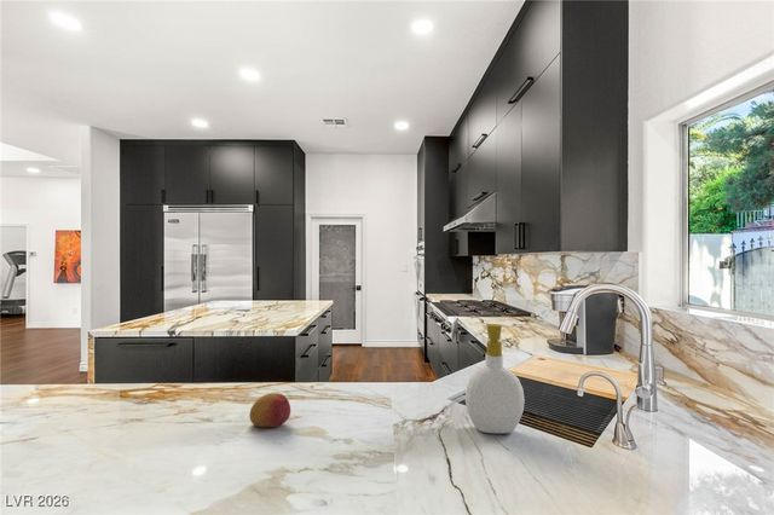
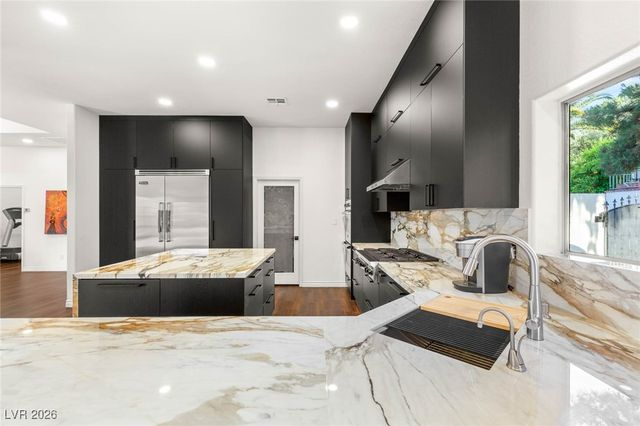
- fruit [248,392,291,429]
- soap bottle [464,323,526,435]
